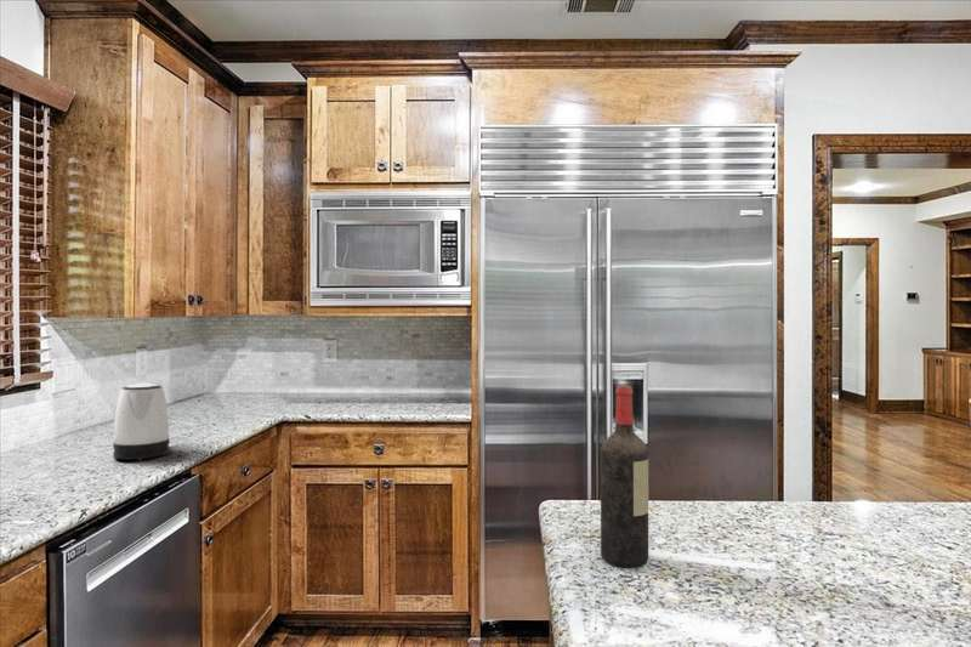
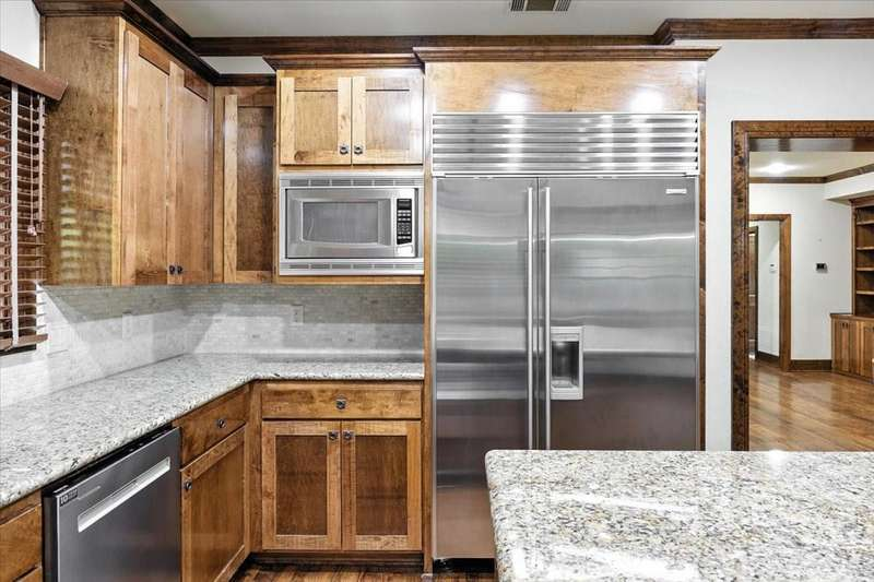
- wine bottle [600,385,649,568]
- kettle [112,382,171,460]
